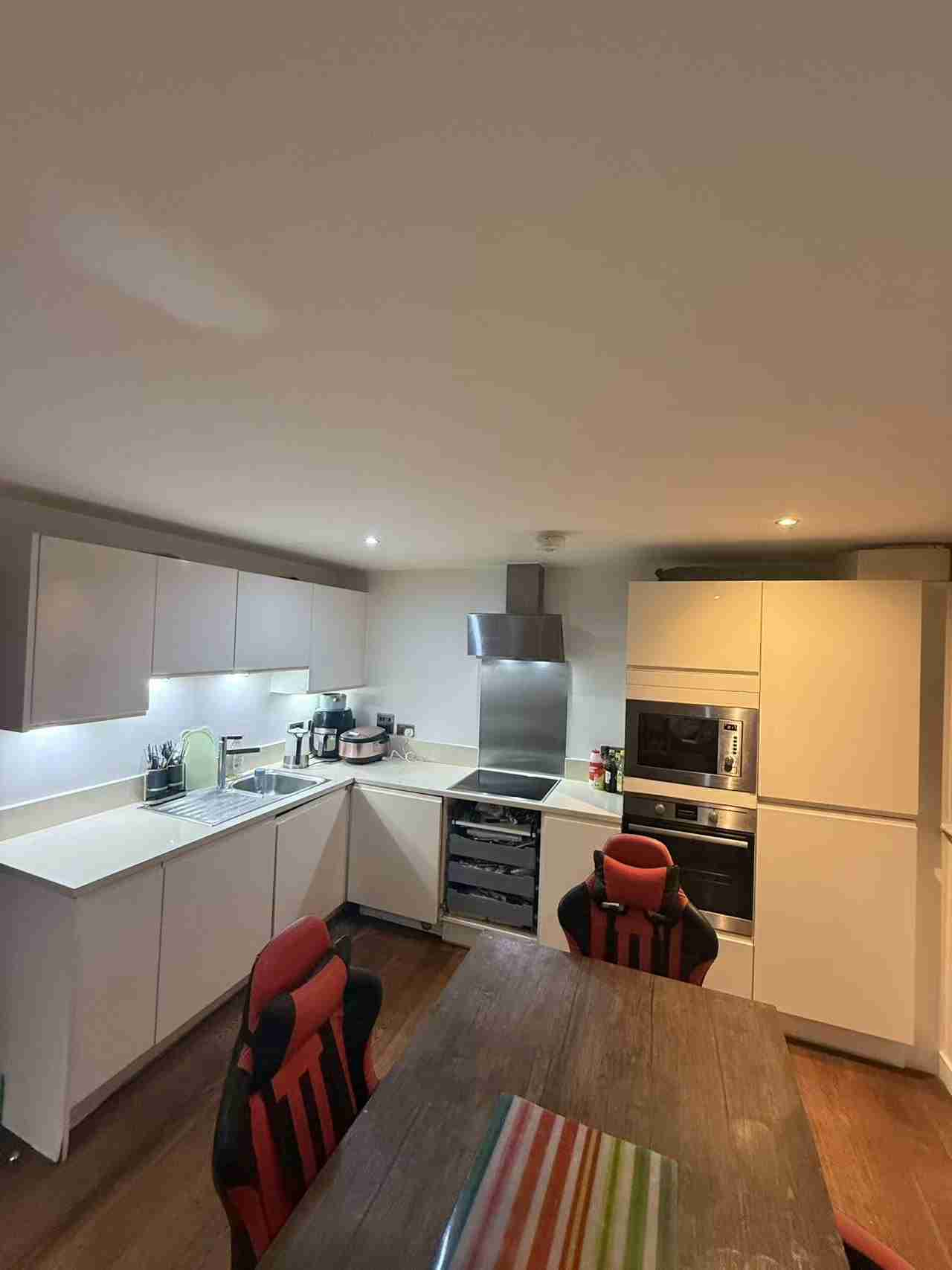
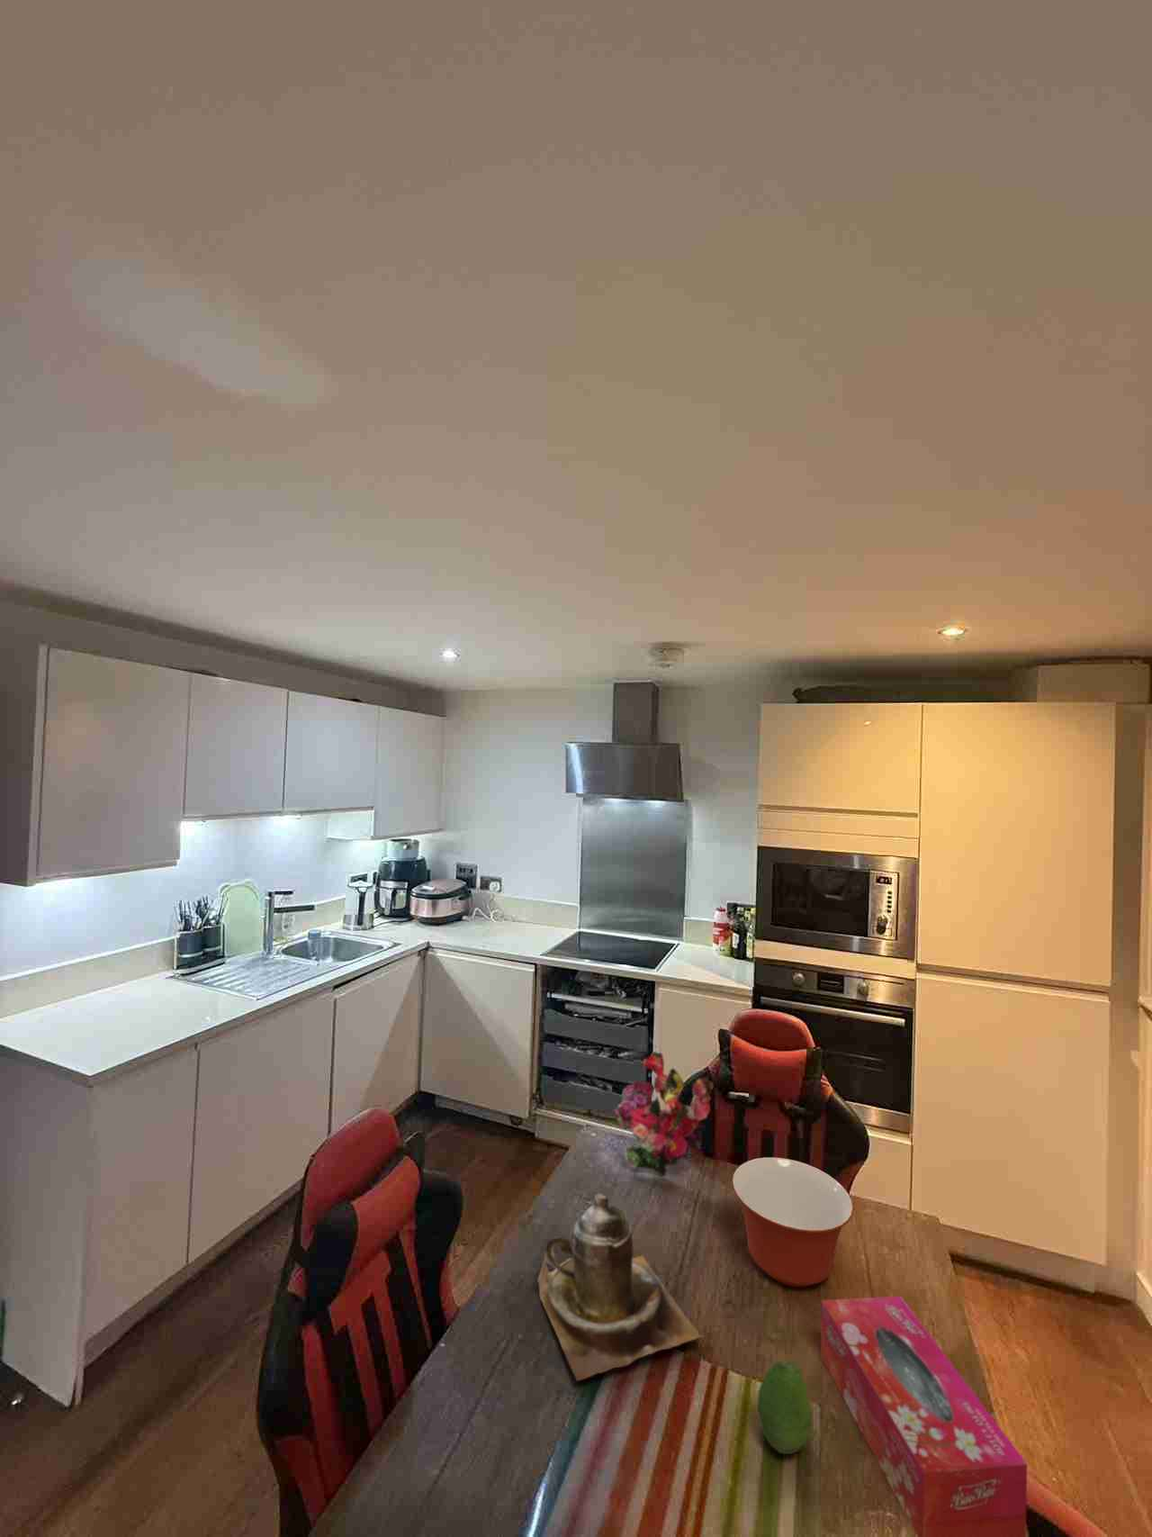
+ tissue box [820,1296,1027,1537]
+ fruit [756,1359,812,1455]
+ teapot [536,1192,705,1382]
+ mixing bowl [731,1157,854,1288]
+ flower [612,1043,714,1178]
